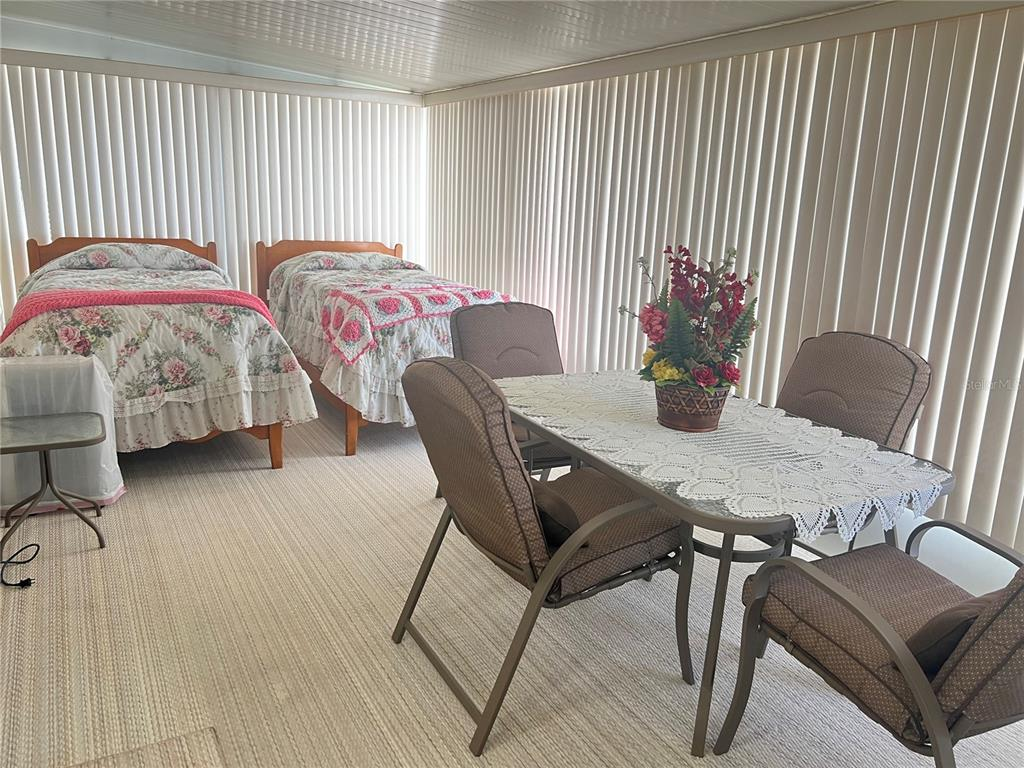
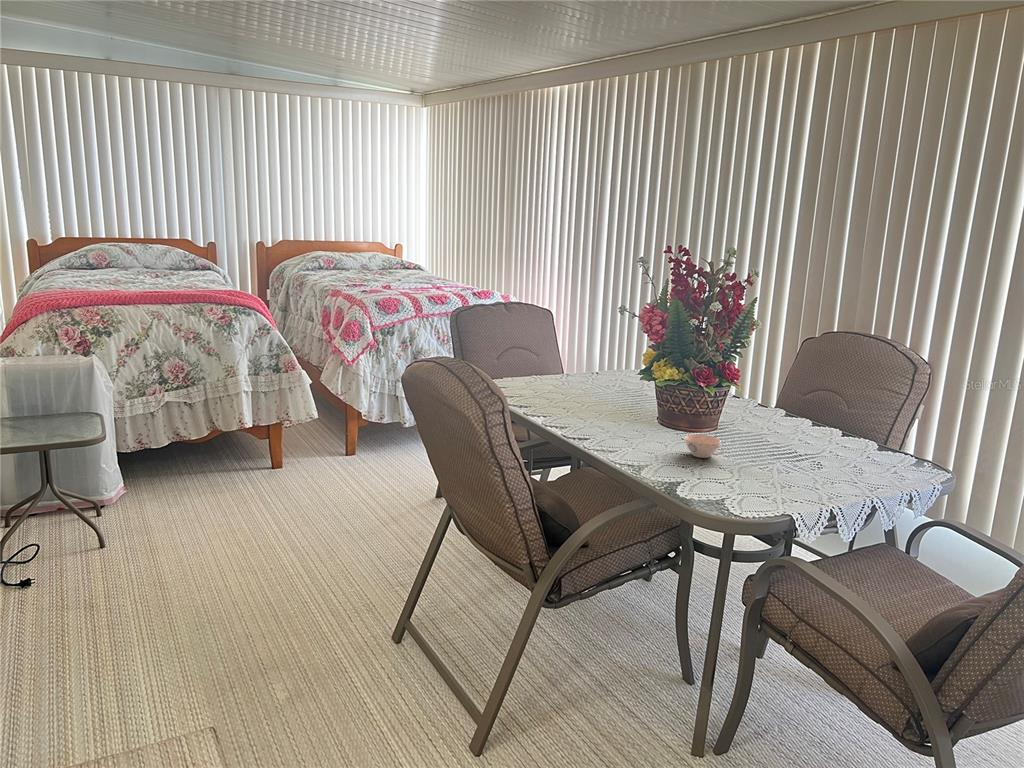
+ teacup [684,434,725,459]
